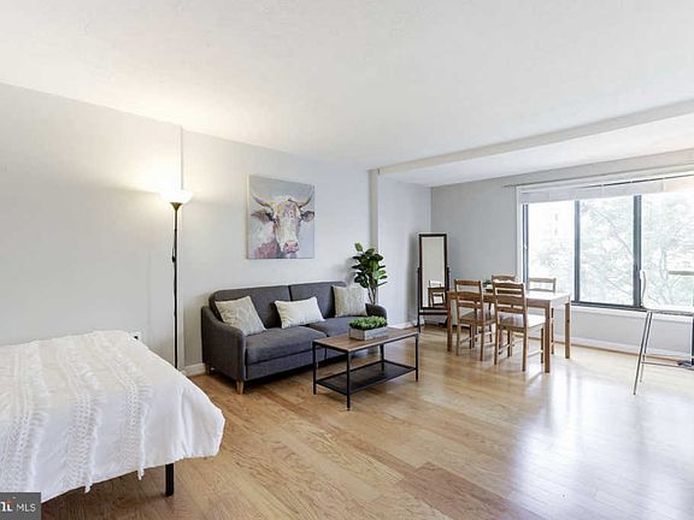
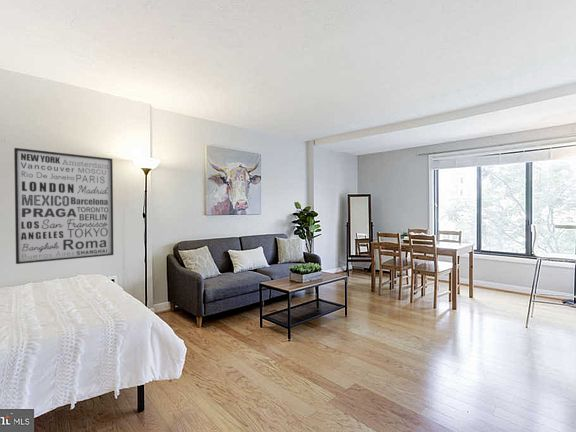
+ wall art [13,147,114,265]
